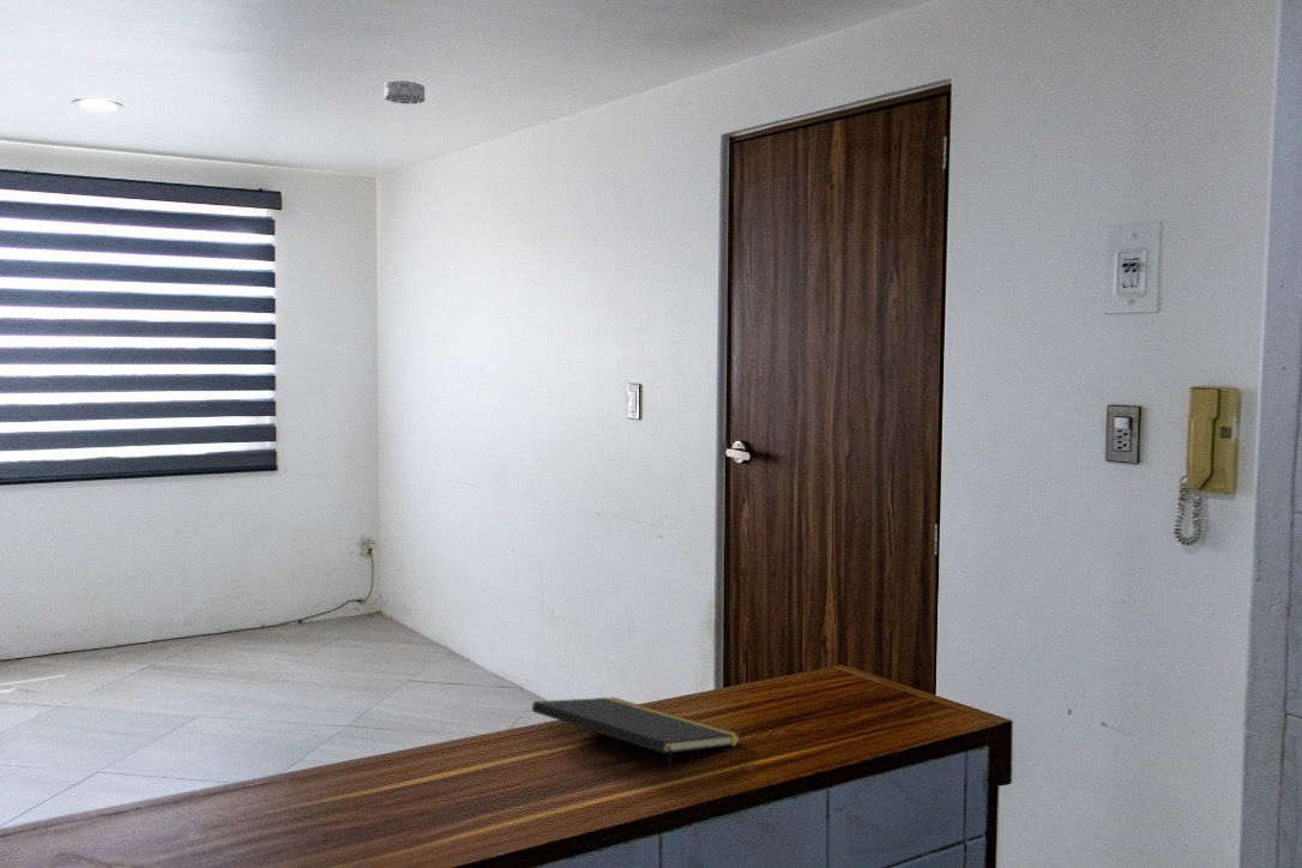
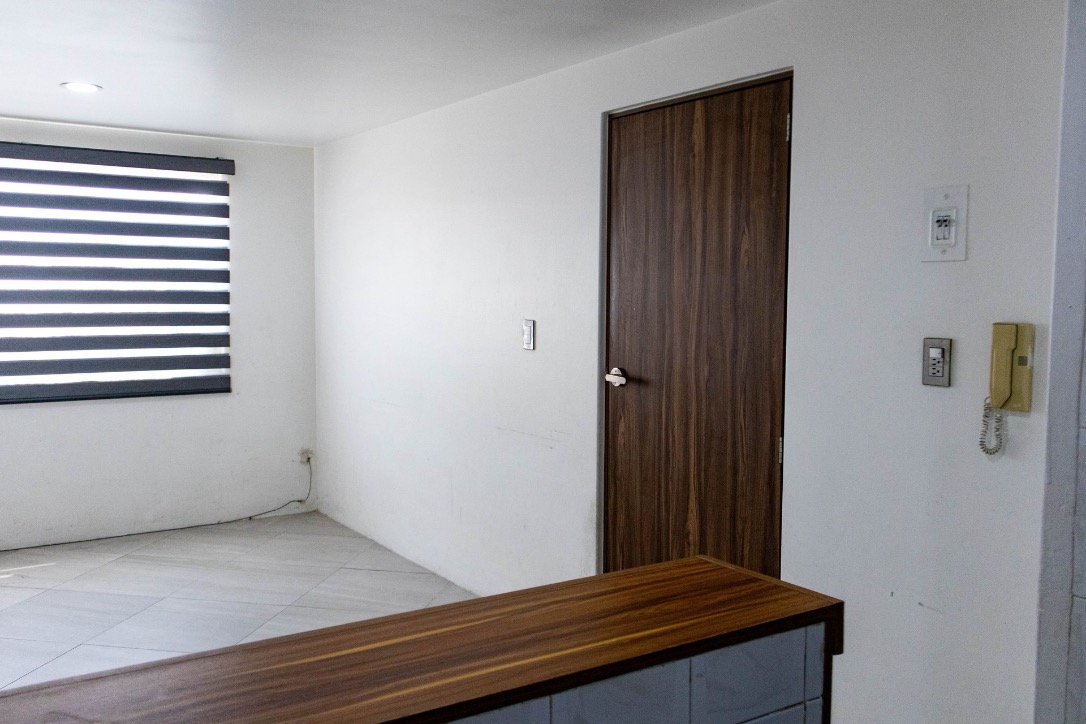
- notepad [531,697,743,782]
- smoke detector [384,79,426,106]
